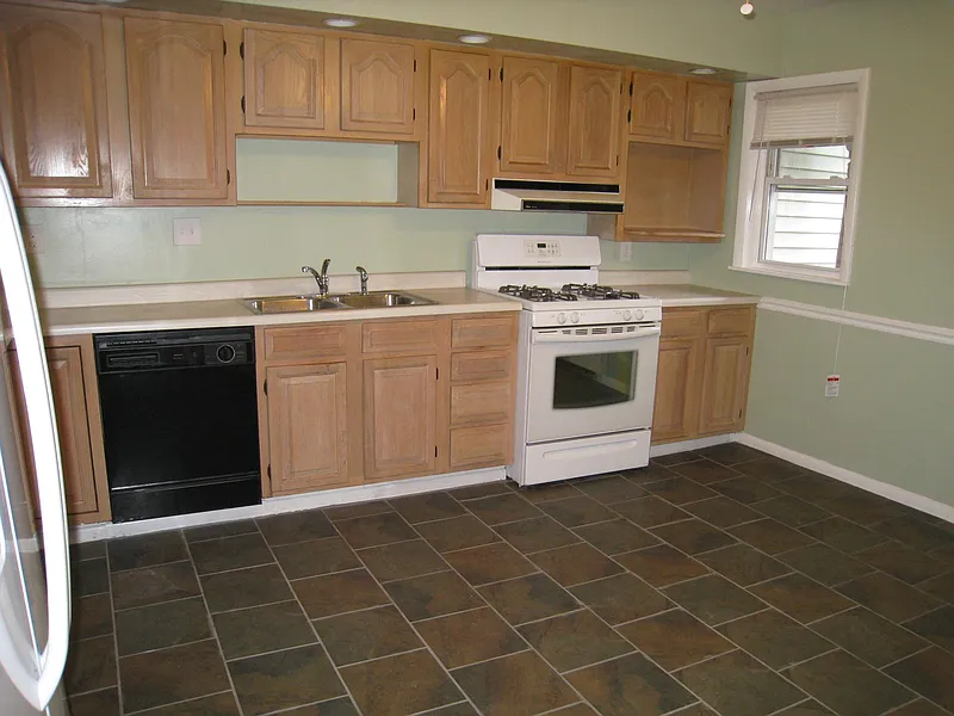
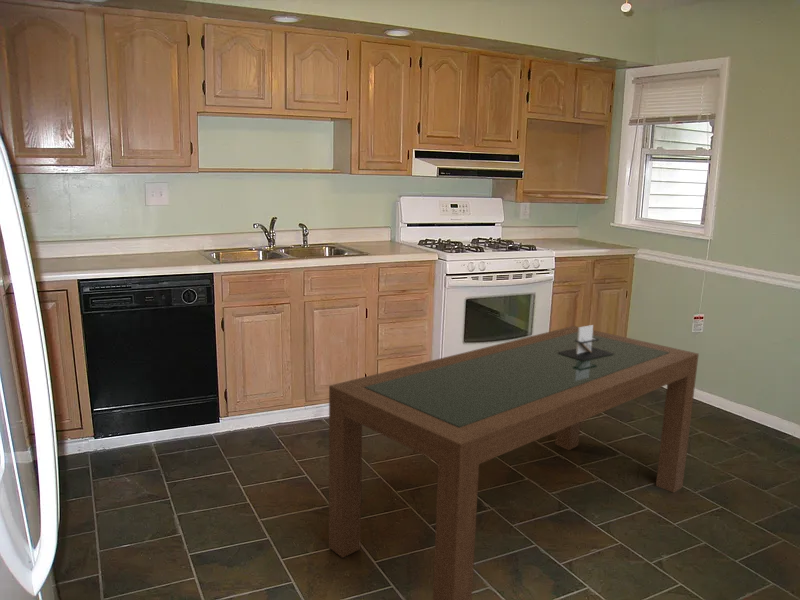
+ dining table [328,325,700,600]
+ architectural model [557,324,614,361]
